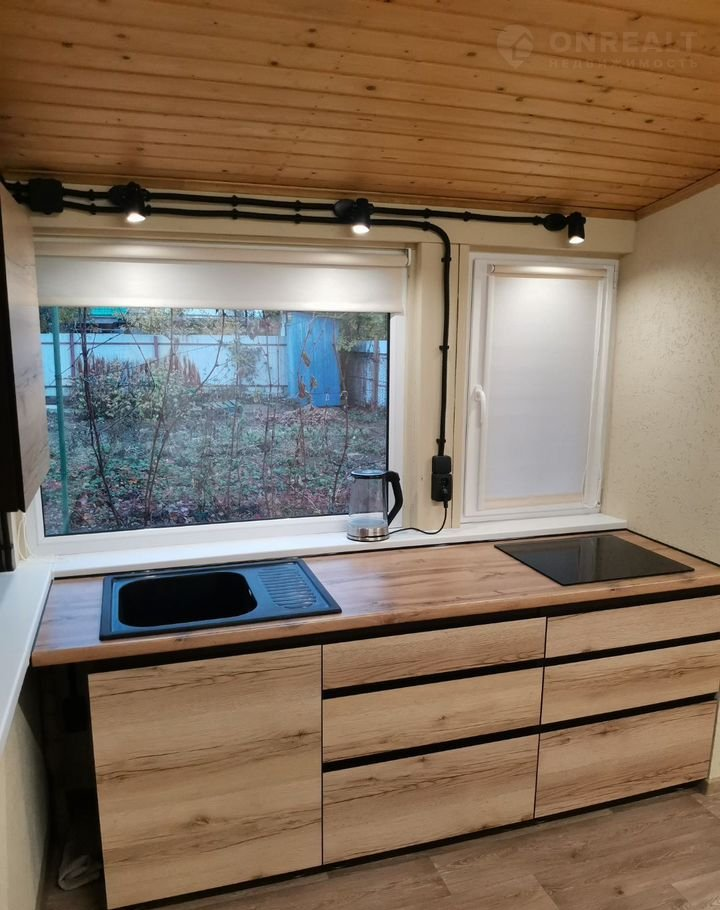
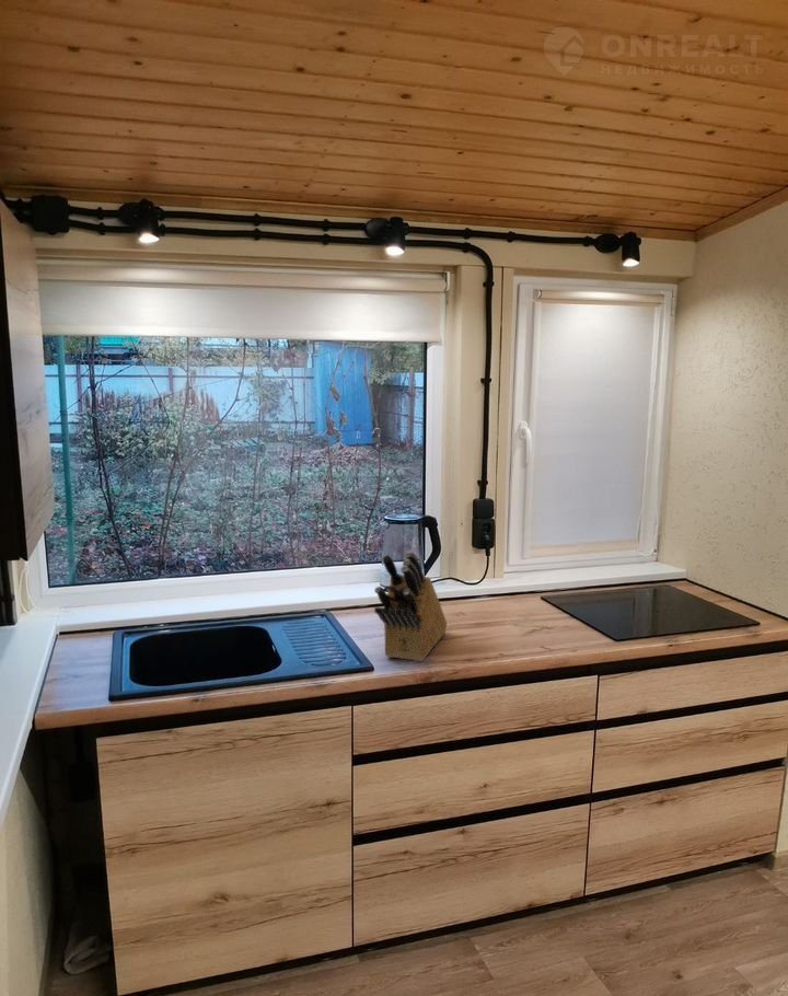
+ knife block [373,551,448,662]
